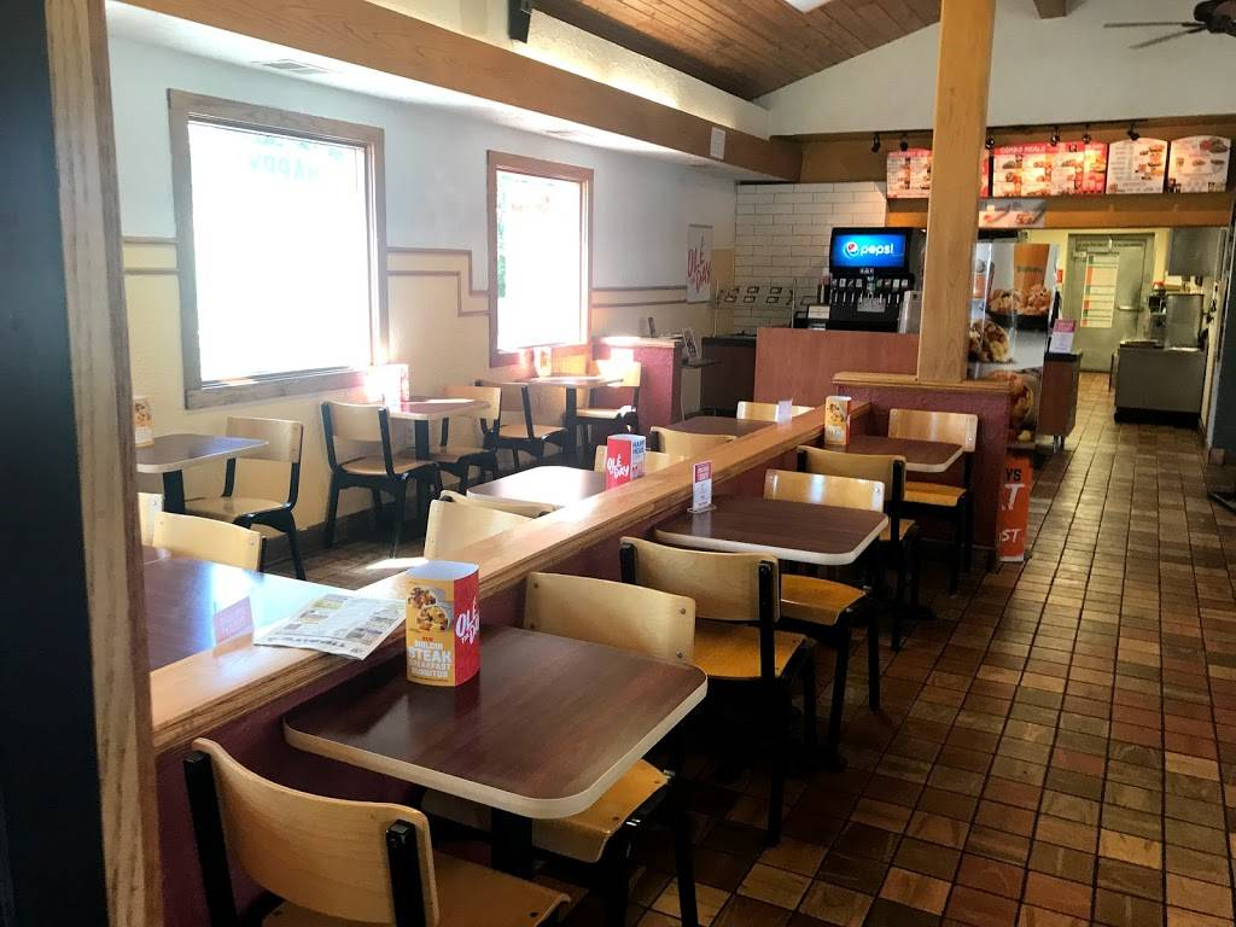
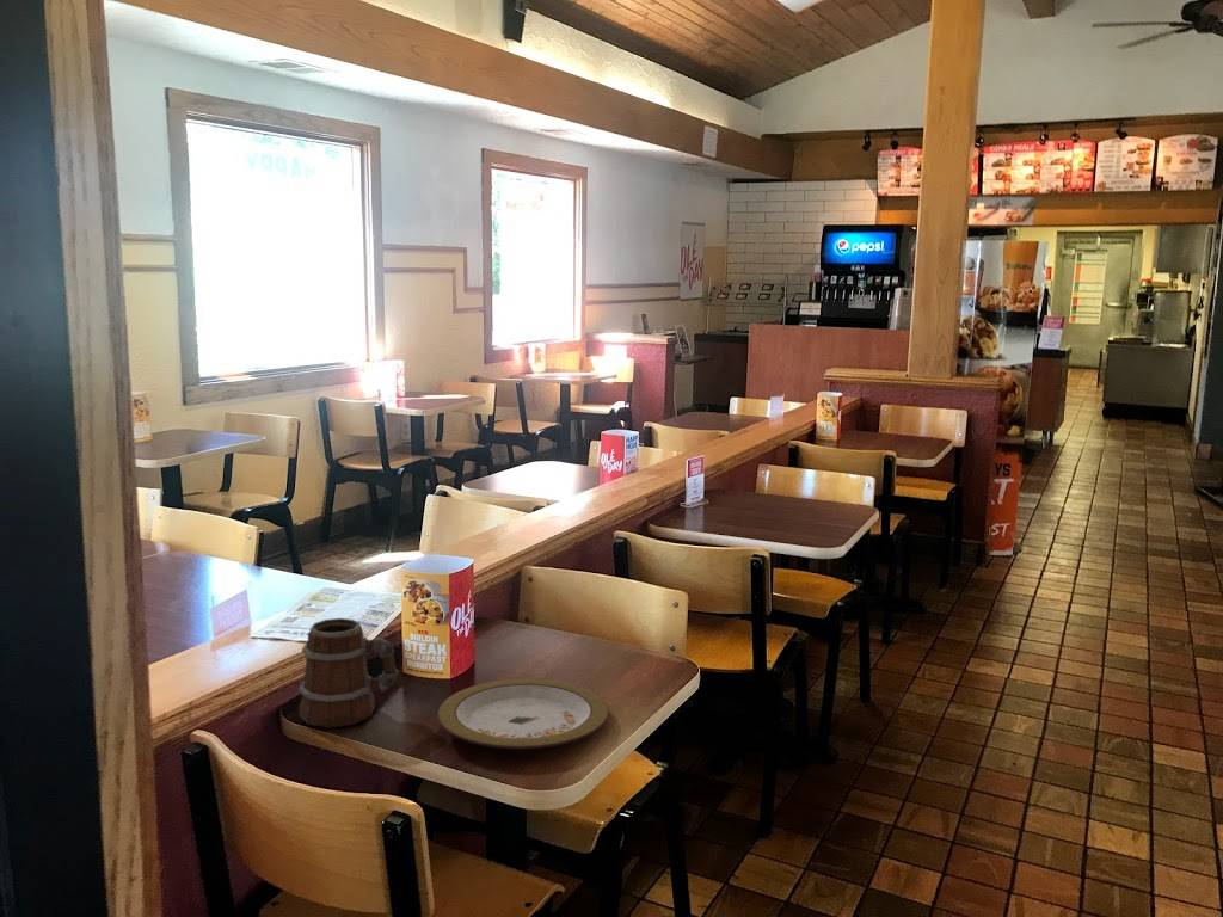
+ mug [297,617,400,728]
+ plate [437,678,610,750]
